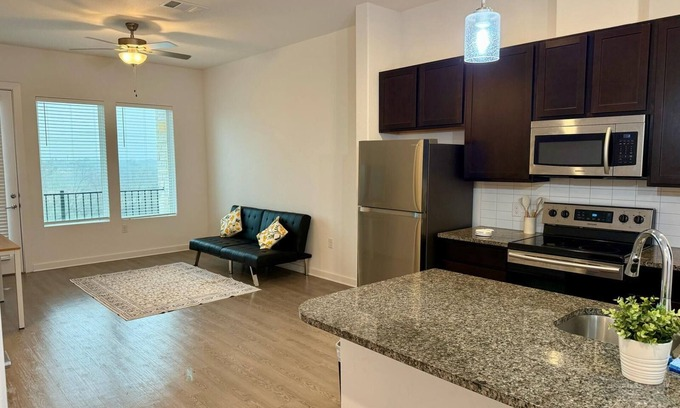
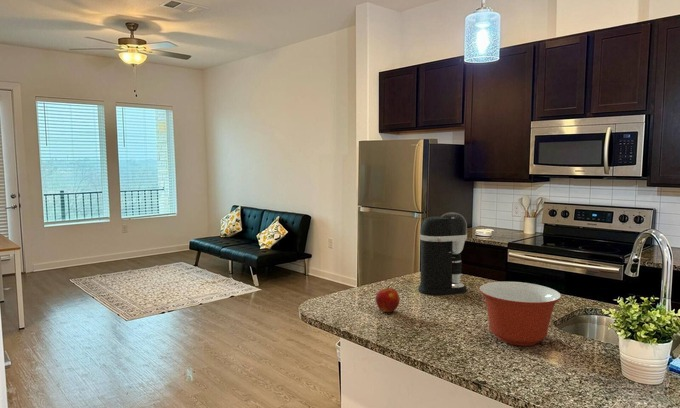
+ mixing bowl [478,281,563,347]
+ apple [375,285,401,313]
+ coffee maker [417,212,468,296]
